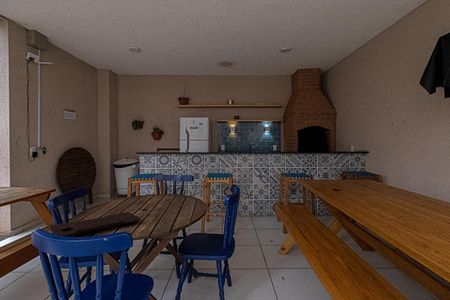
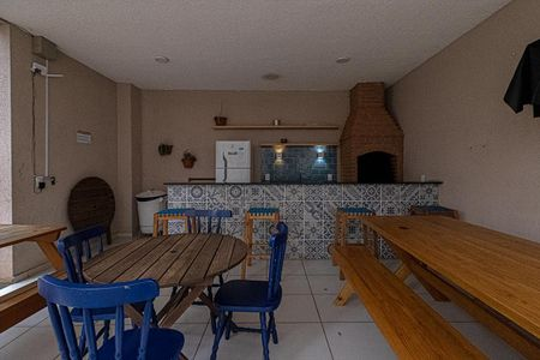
- cutting board [48,211,142,238]
